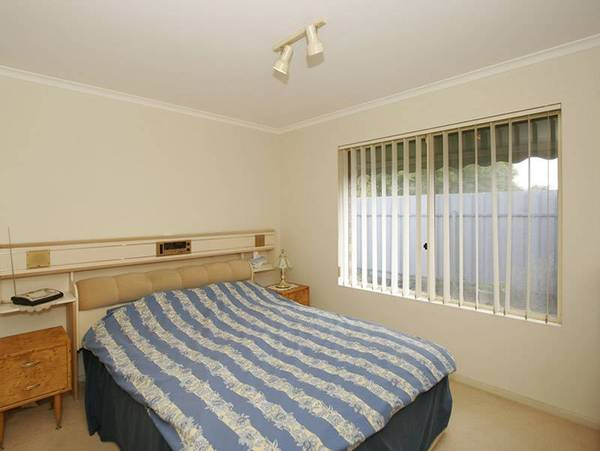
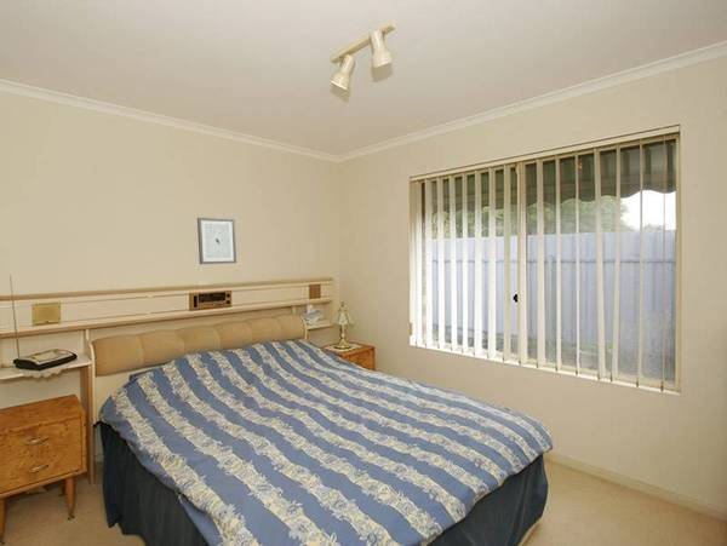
+ wall art [196,217,237,265]
